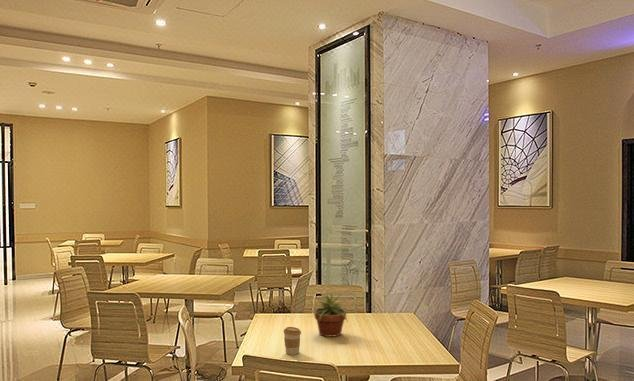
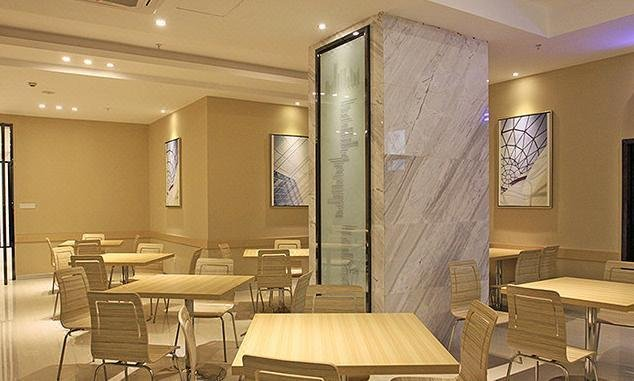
- coffee cup [283,326,302,356]
- potted plant [309,292,351,338]
